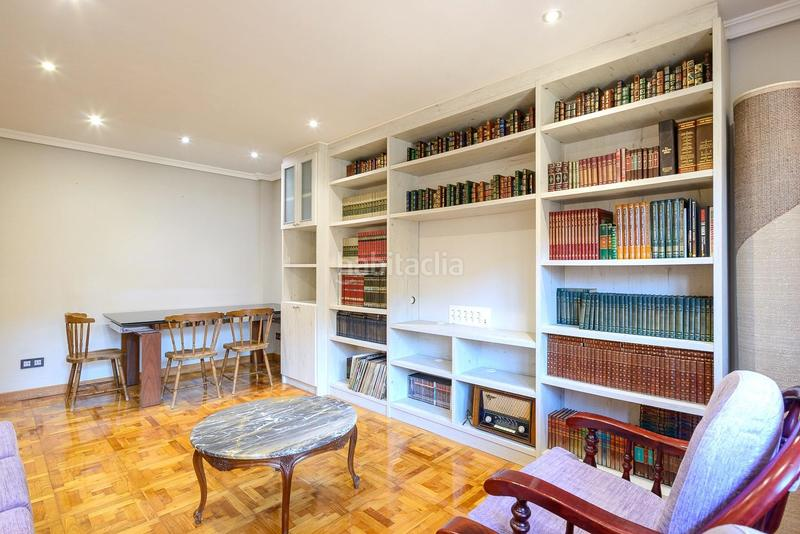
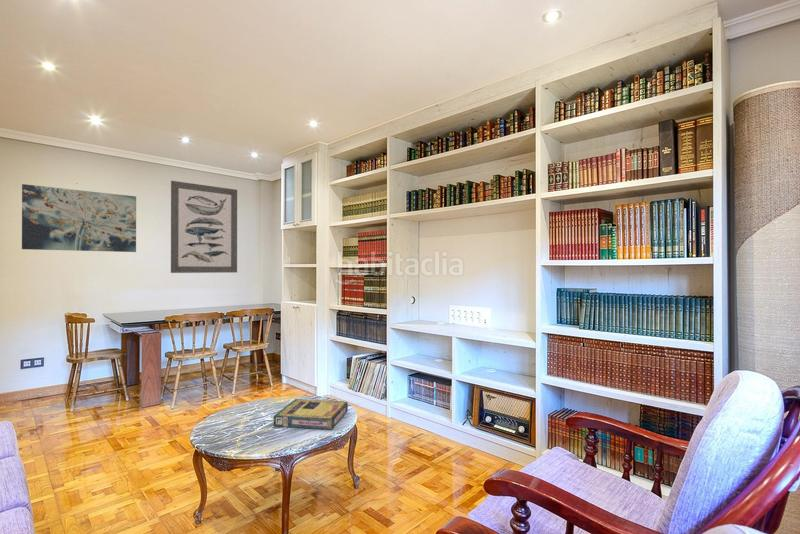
+ wall art [170,180,238,274]
+ wall art [21,183,137,253]
+ video game box [273,398,349,431]
